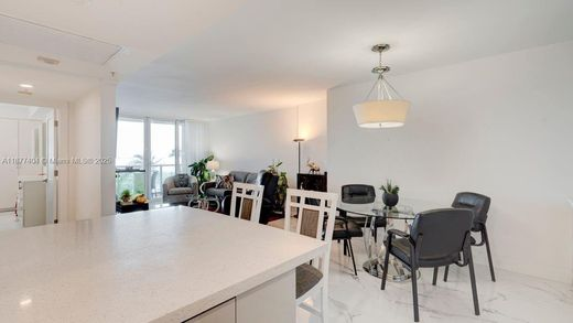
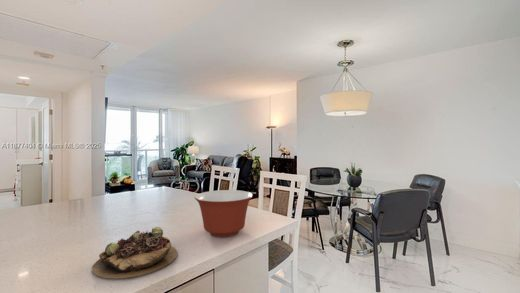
+ mixing bowl [194,189,254,238]
+ succulent plant [91,226,178,279]
